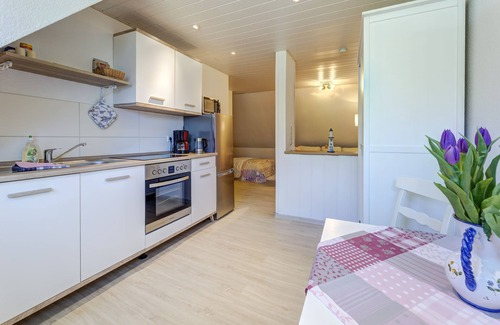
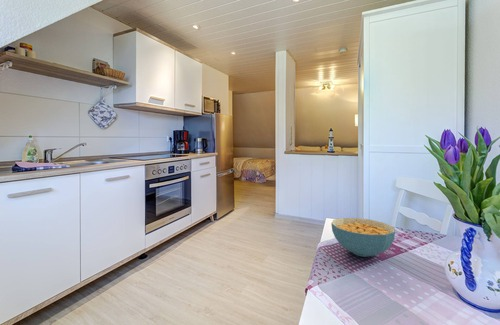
+ cereal bowl [330,217,396,258]
